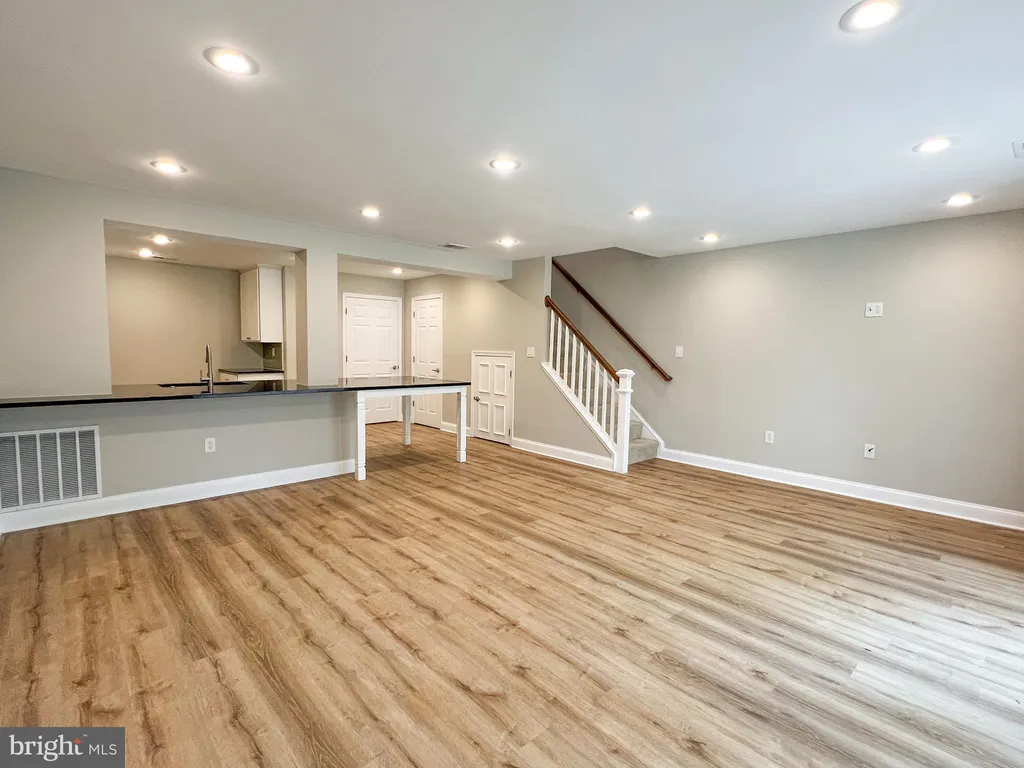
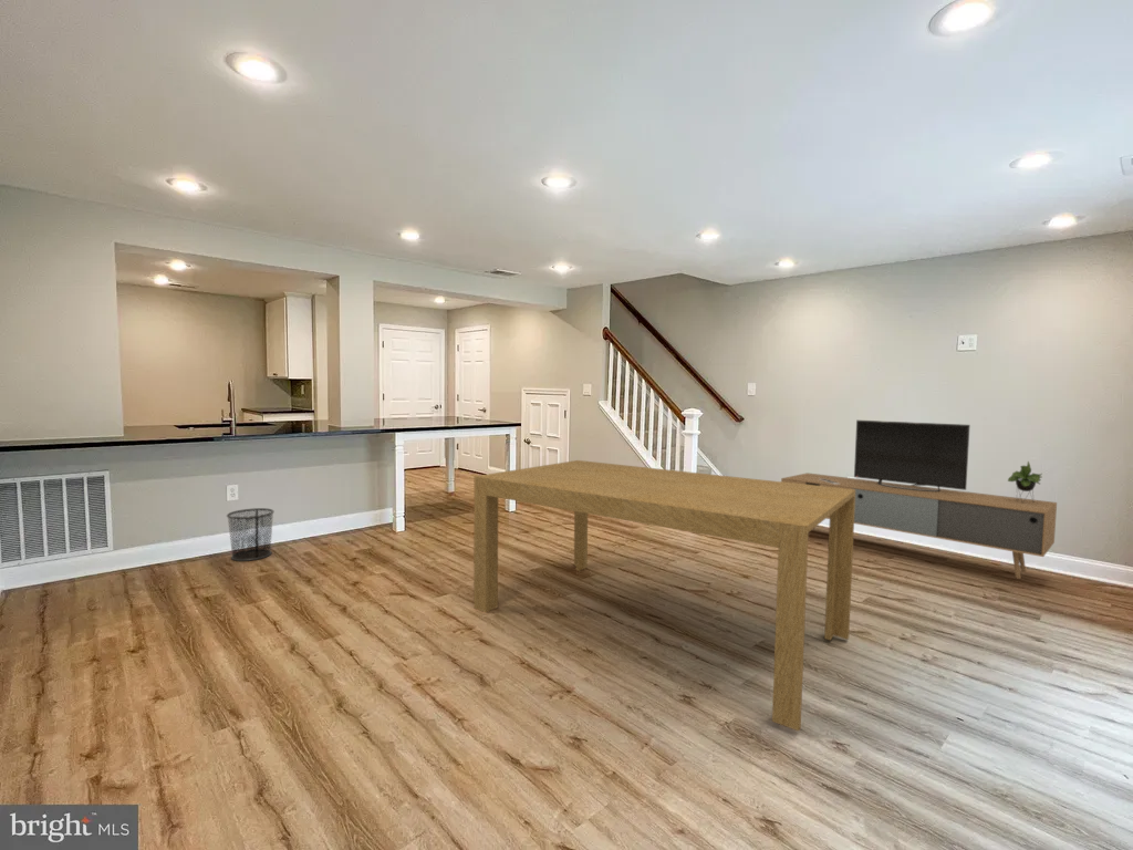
+ media console [780,419,1058,580]
+ dining table [472,459,855,732]
+ waste bin [226,507,276,562]
